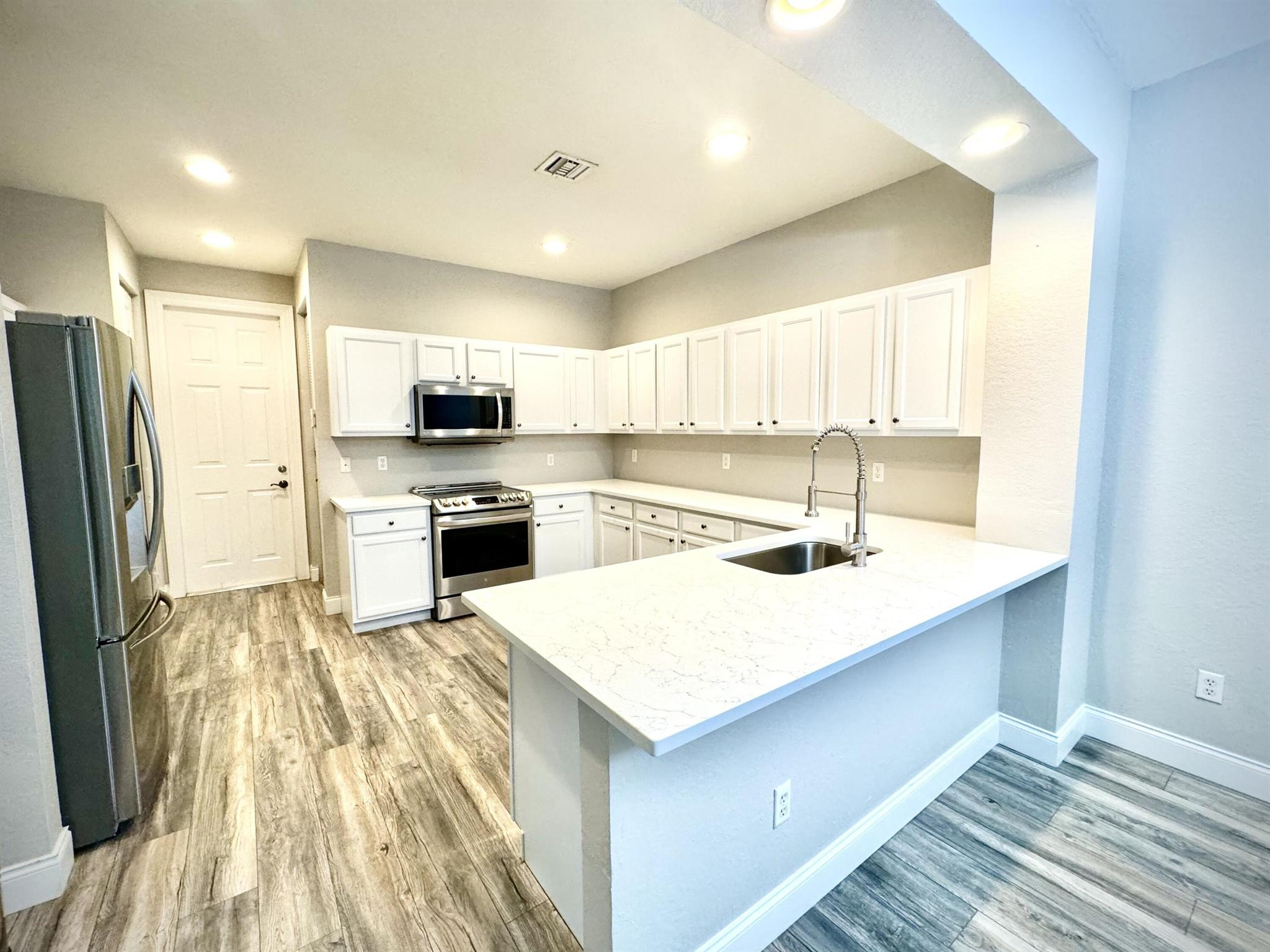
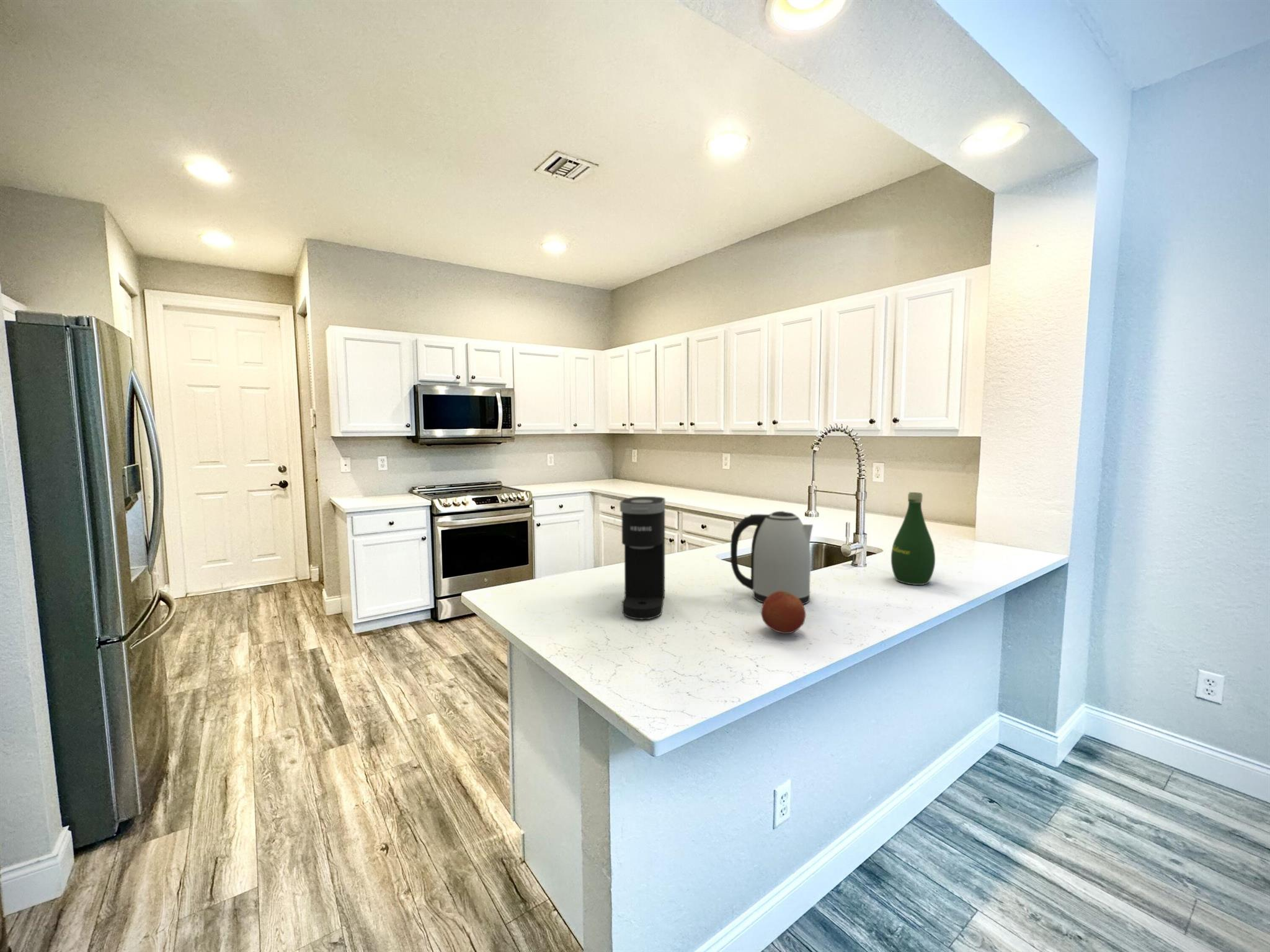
+ fruit [760,591,806,635]
+ bottle [890,491,936,586]
+ coffee maker [619,496,666,620]
+ kettle [730,511,814,606]
